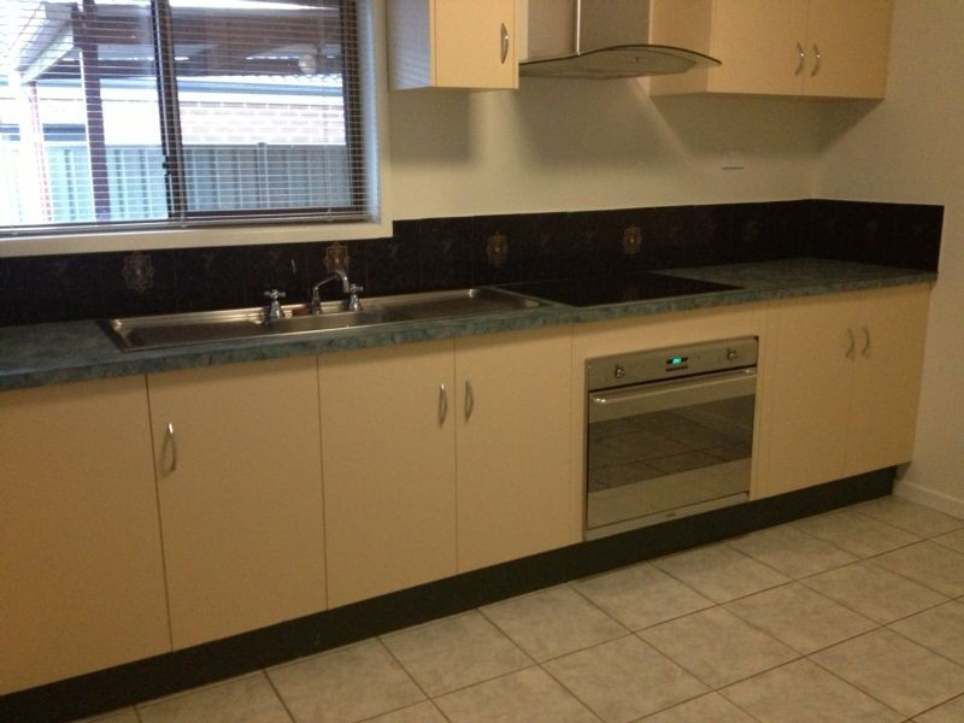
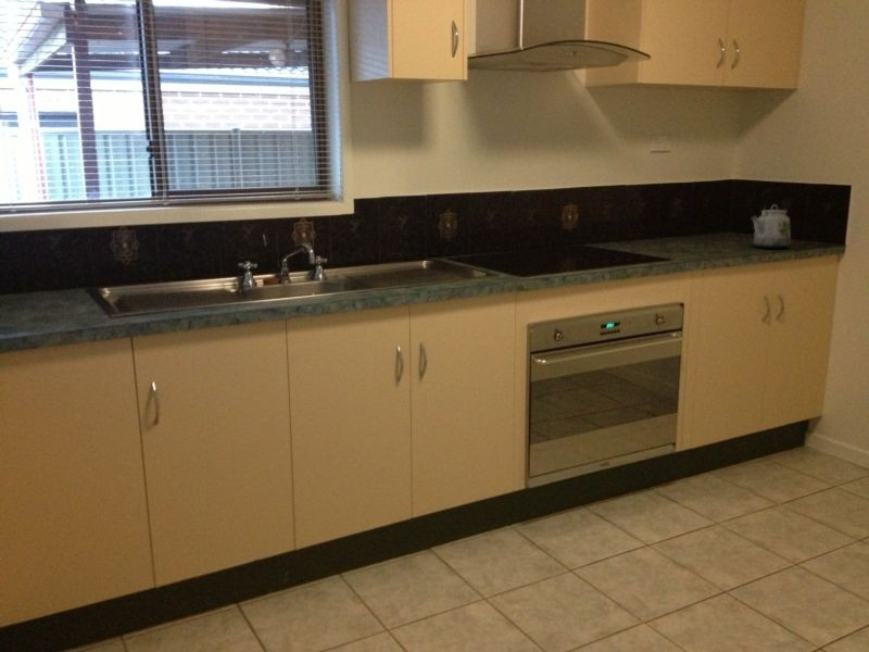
+ kettle [750,187,792,250]
